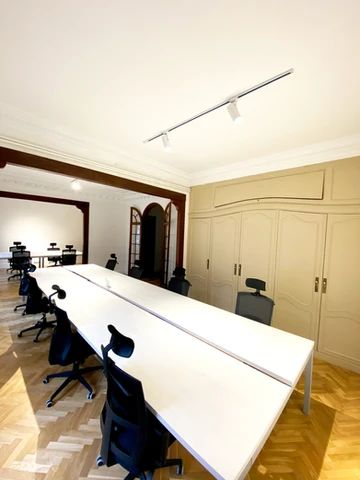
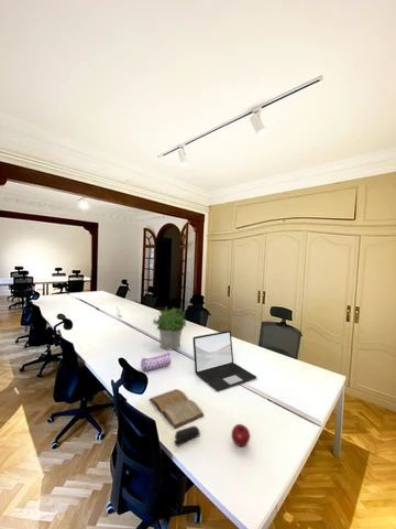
+ laptop [191,330,257,392]
+ apple [231,423,251,447]
+ stapler [173,425,201,447]
+ book [148,388,206,430]
+ pencil case [140,352,172,373]
+ potted plant [152,305,187,352]
